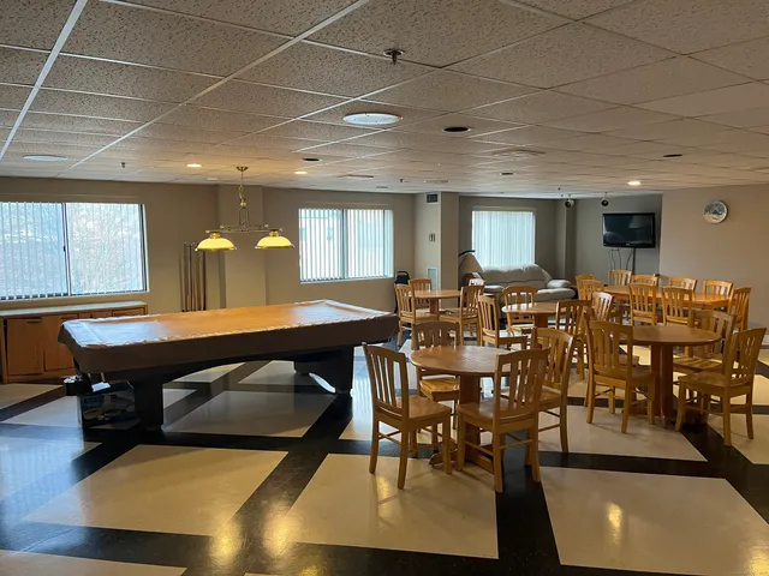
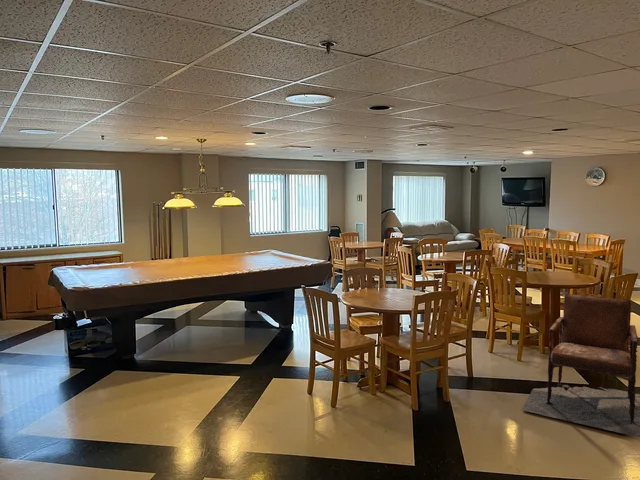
+ armchair [521,293,640,438]
